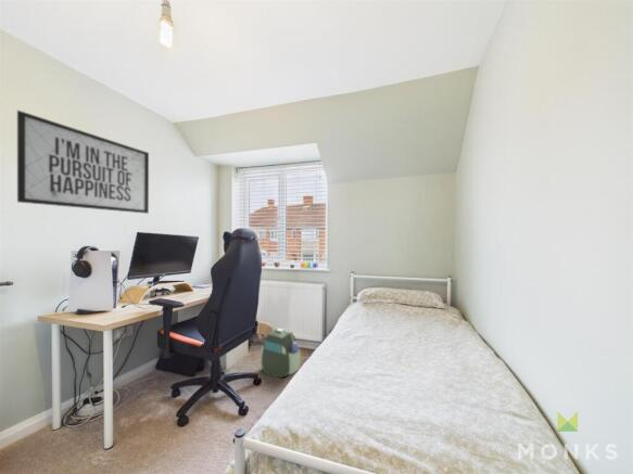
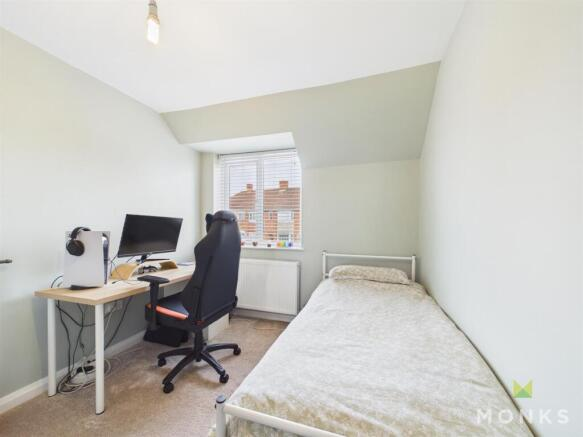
- mirror [16,110,150,215]
- backpack [256,321,302,379]
